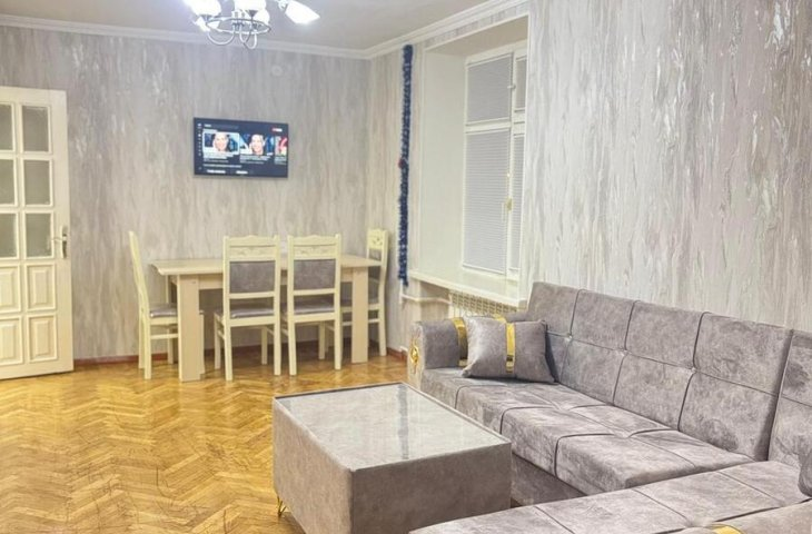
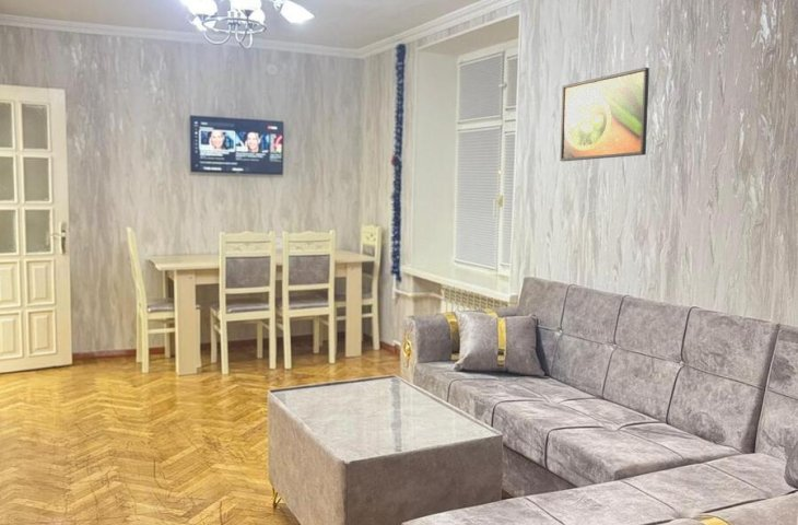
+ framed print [559,67,650,162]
